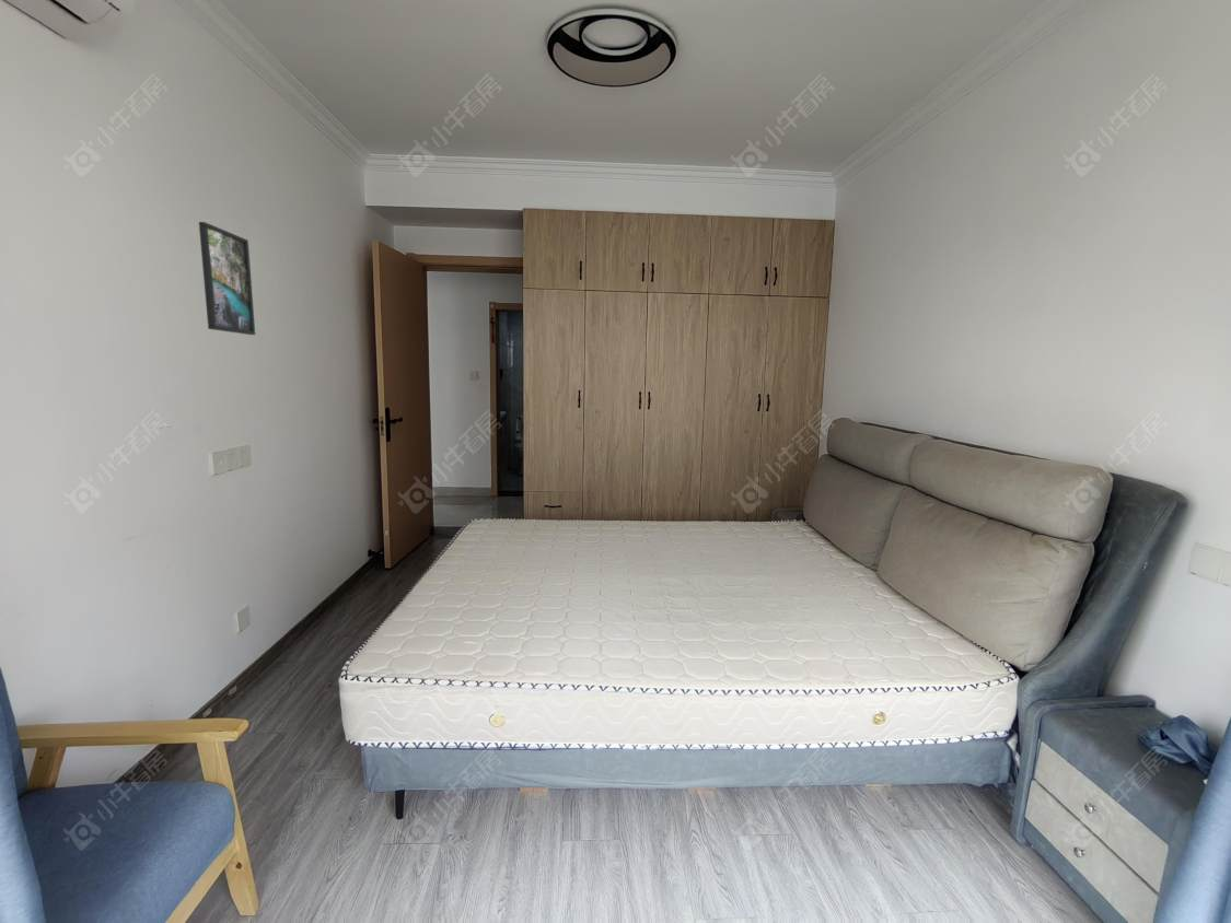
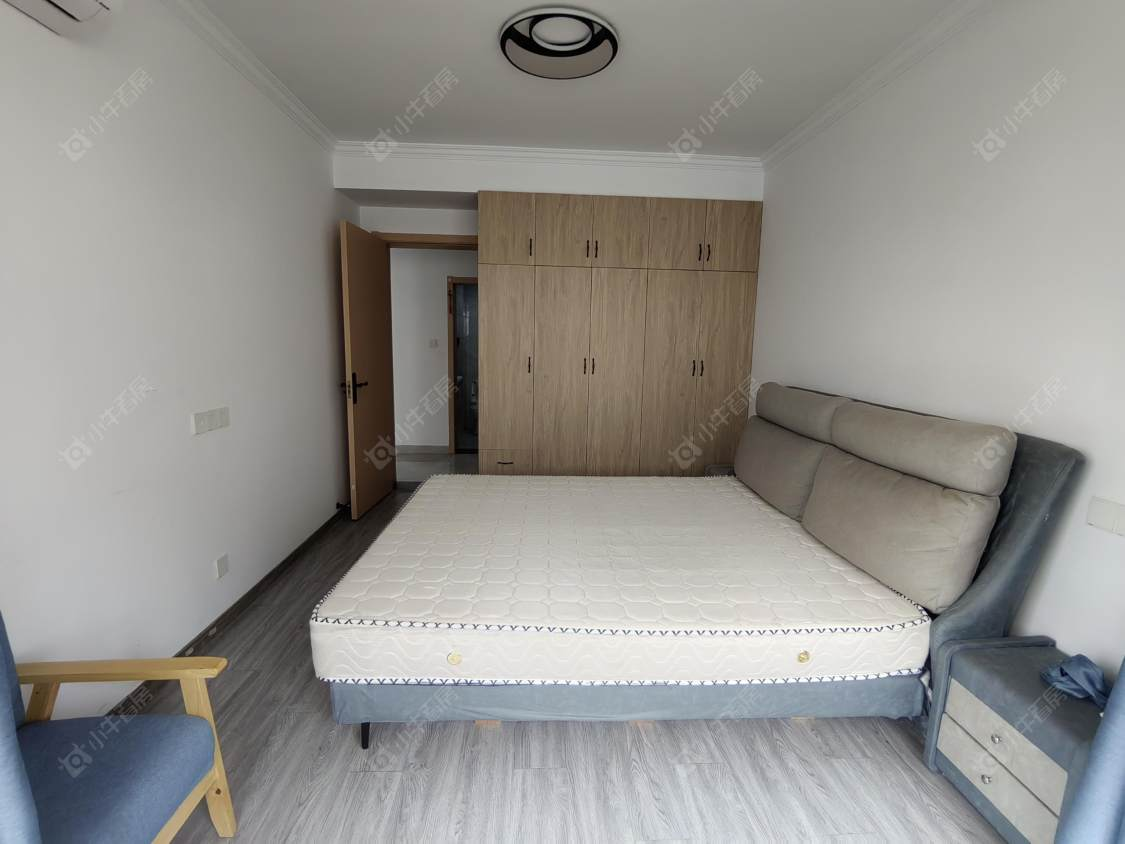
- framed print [198,221,256,336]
